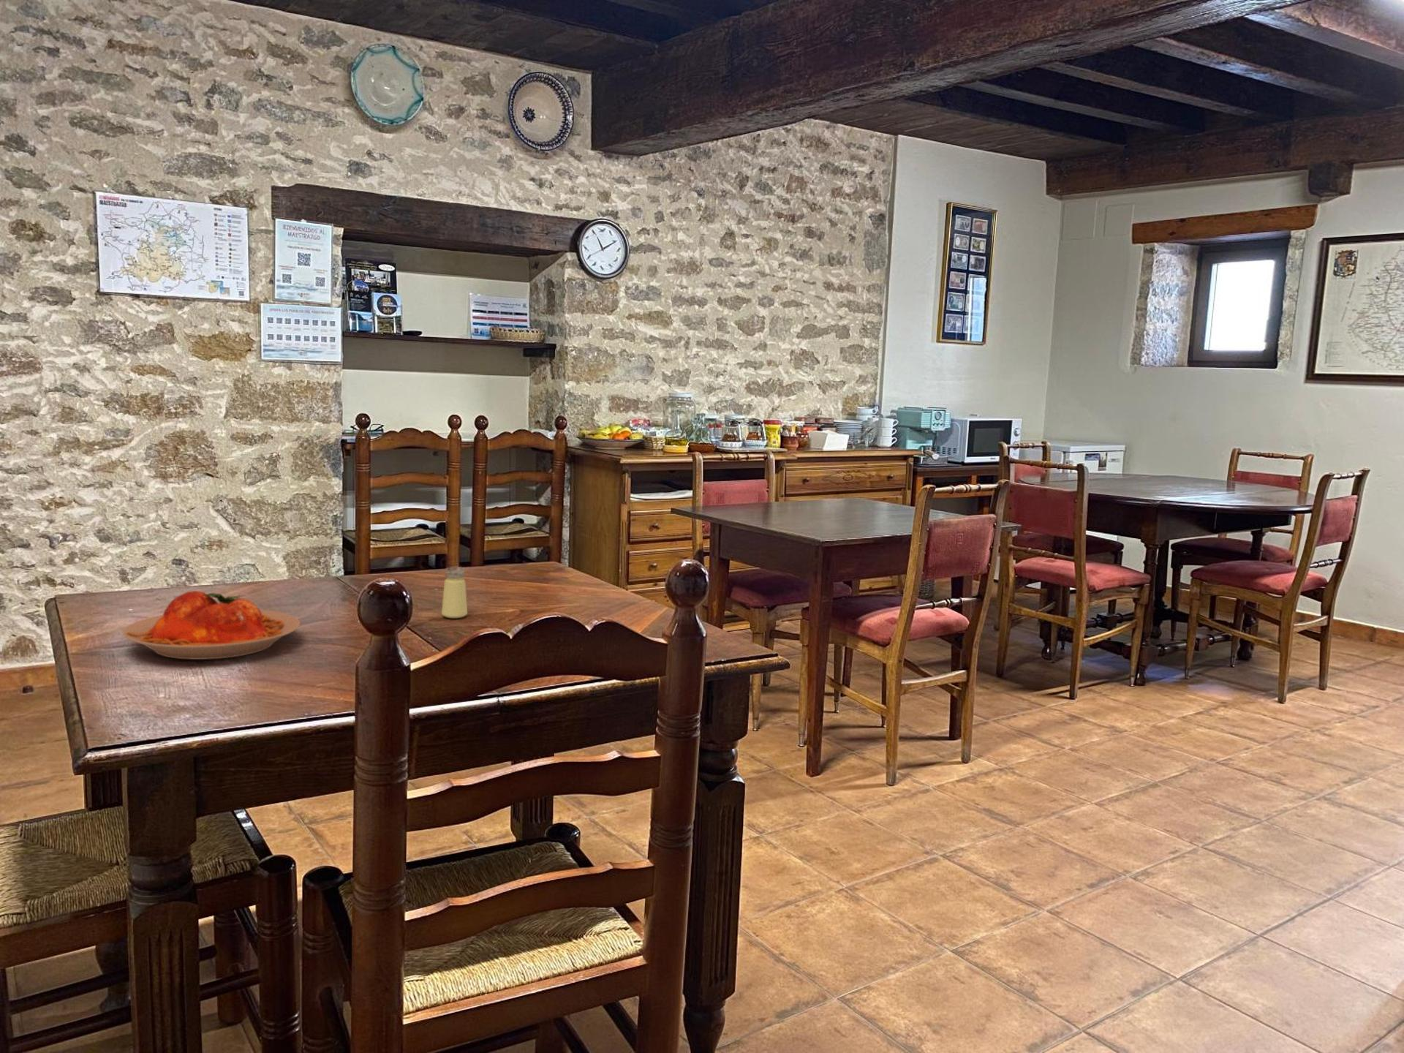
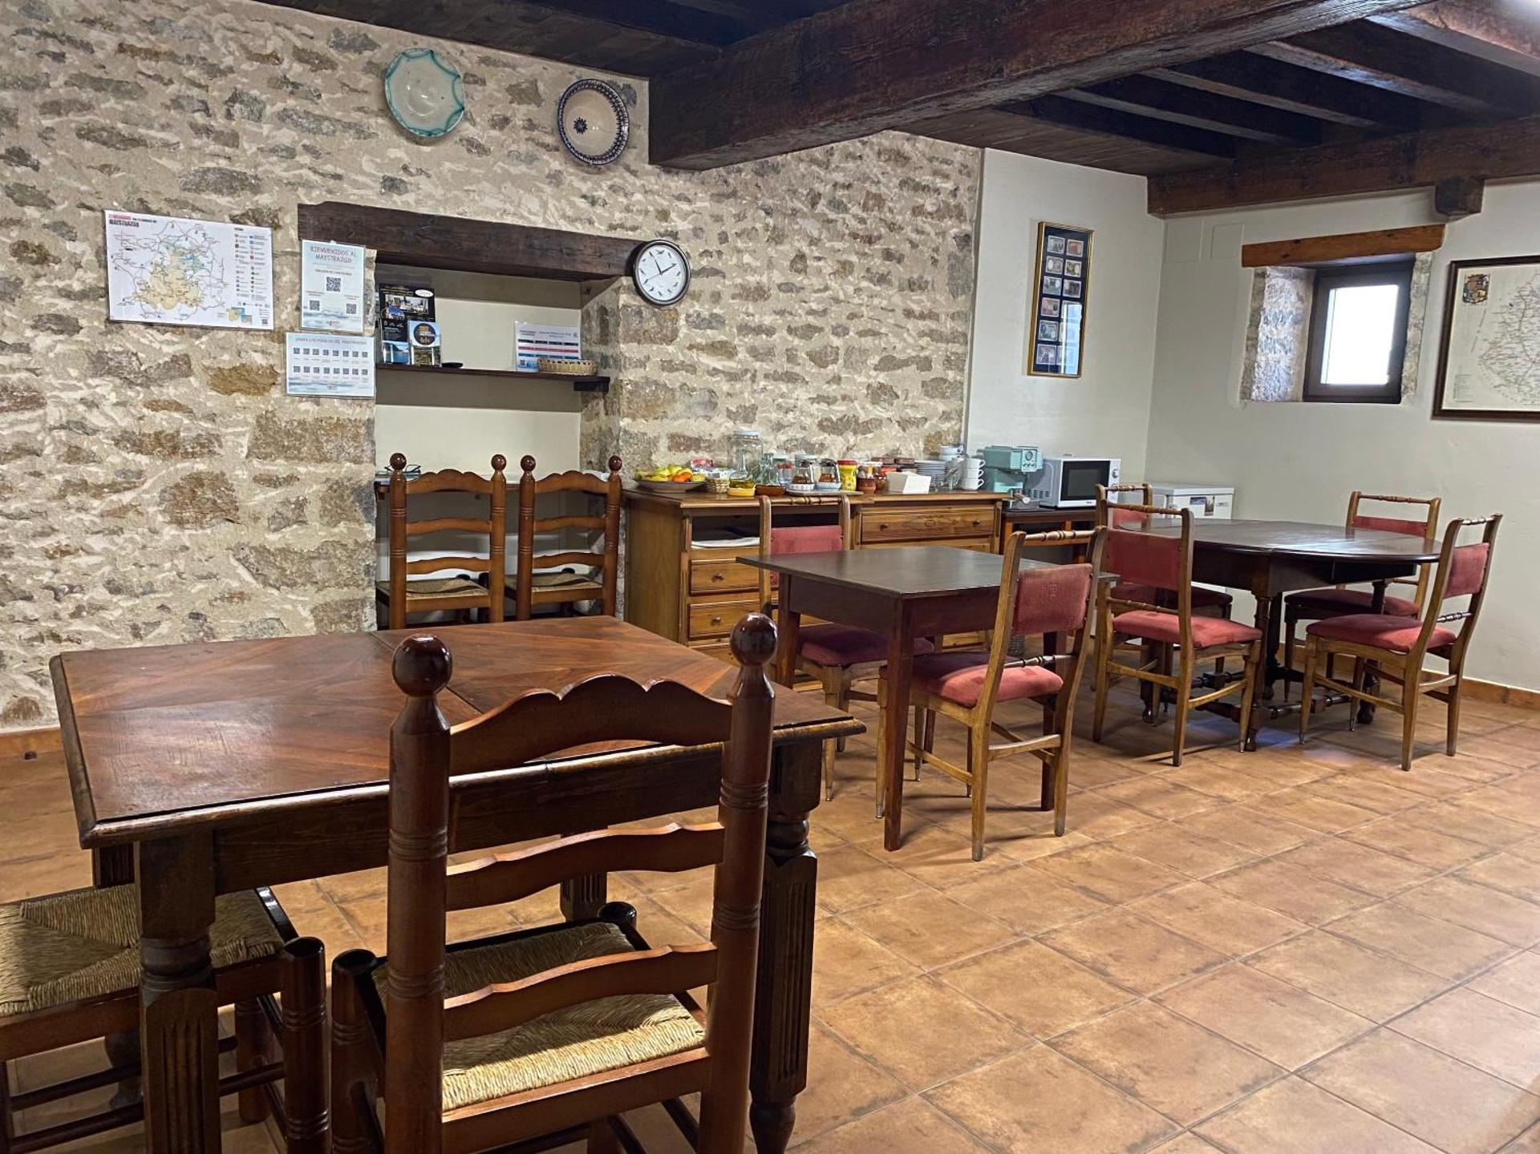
- saltshaker [441,565,468,618]
- plate [122,591,301,660]
